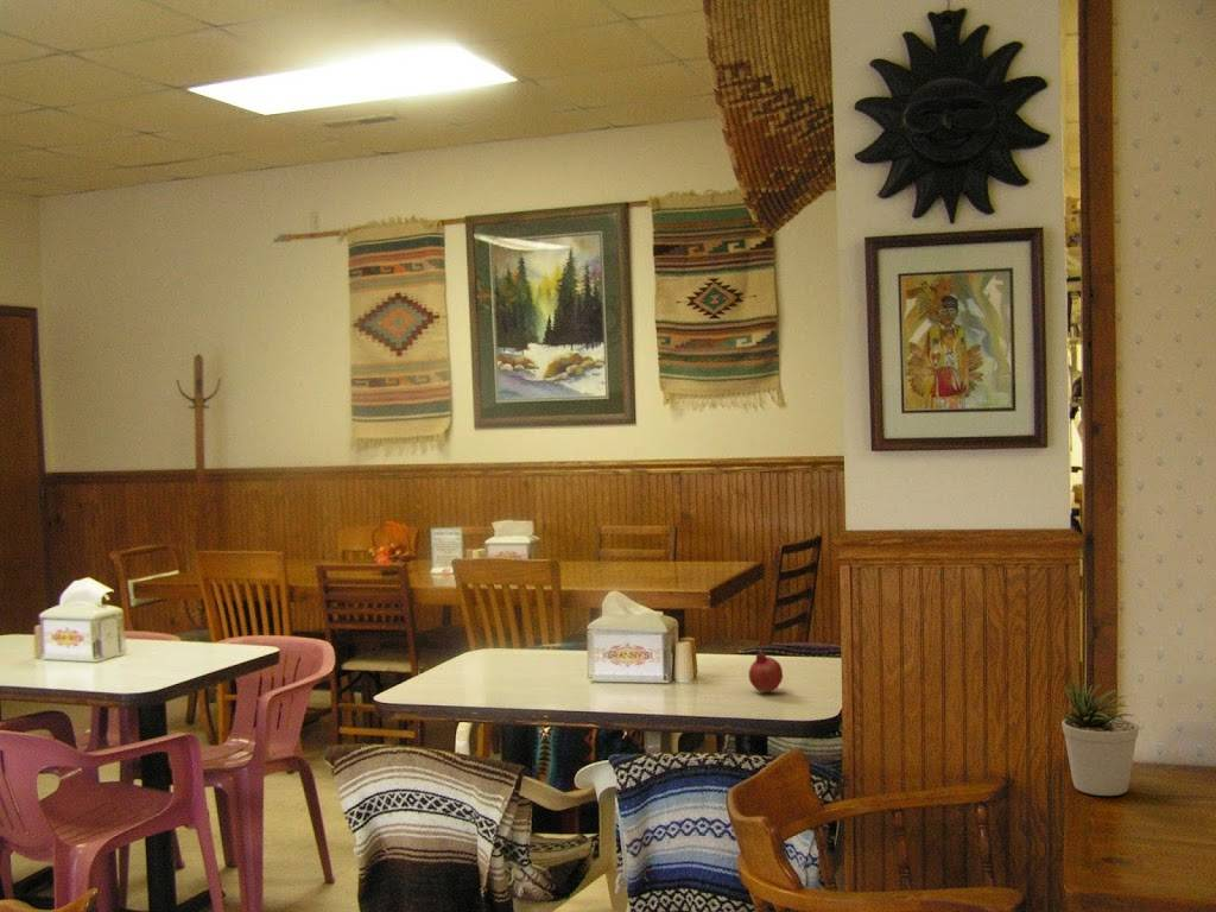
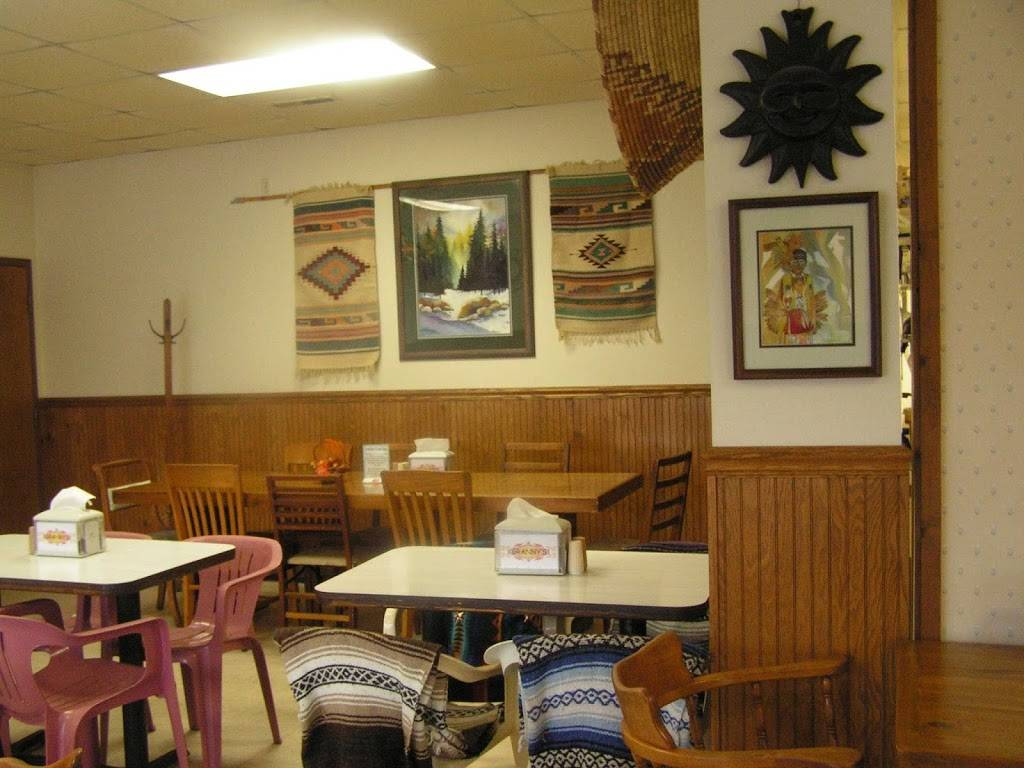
- potted plant [1053,674,1140,797]
- fruit [748,651,784,694]
